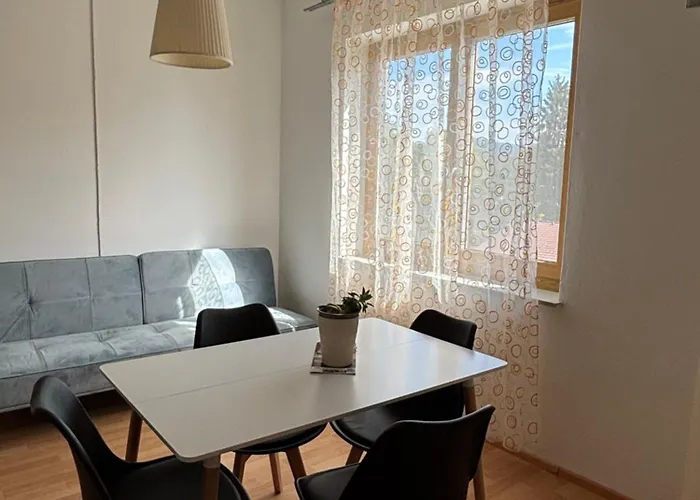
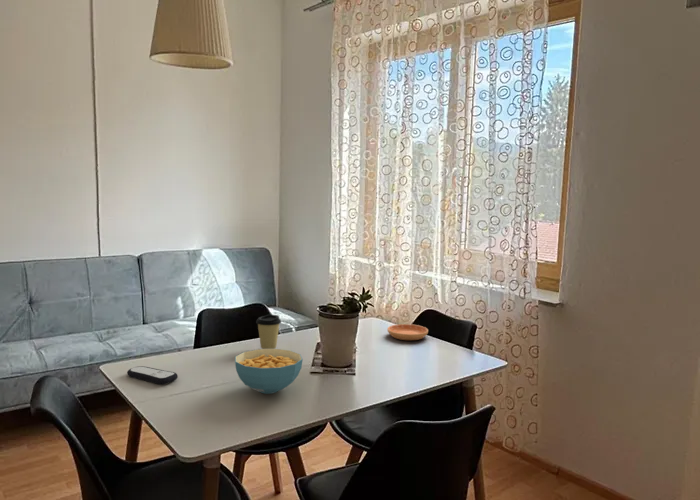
+ remote control [126,365,179,385]
+ saucer [386,323,429,341]
+ coffee cup [255,314,282,349]
+ cereal bowl [234,348,304,395]
